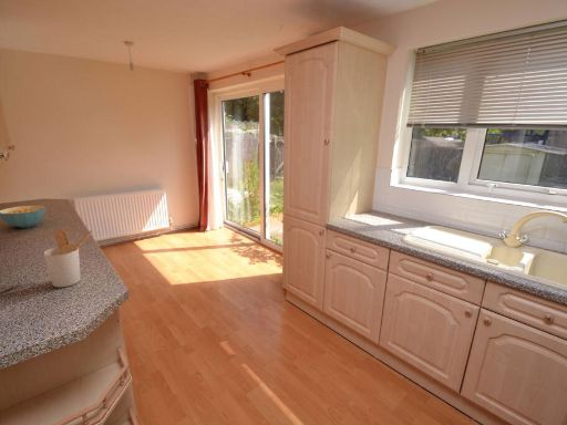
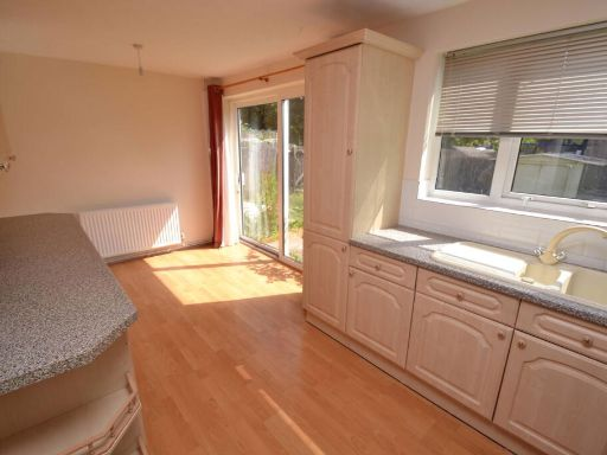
- cereal bowl [0,205,47,229]
- utensil holder [43,229,93,288]
